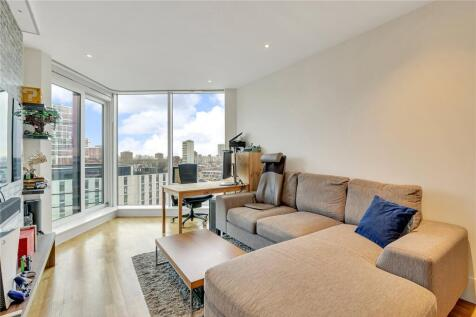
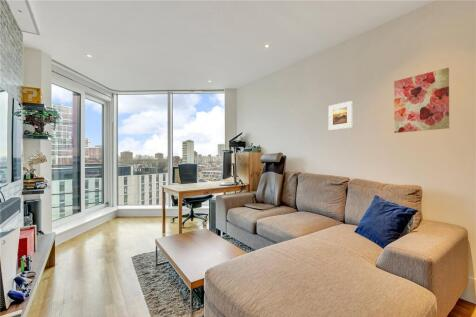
+ wall art [393,67,450,134]
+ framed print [327,100,353,131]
